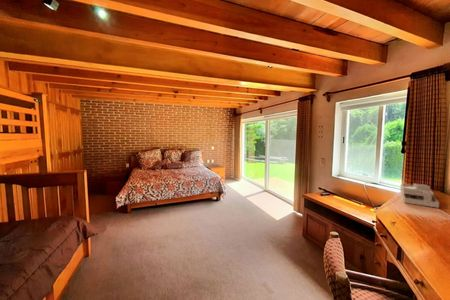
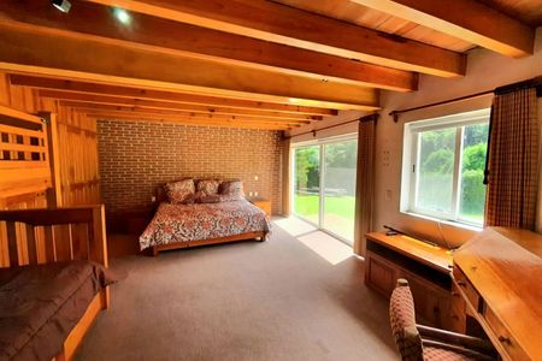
- desk organizer [399,182,440,209]
